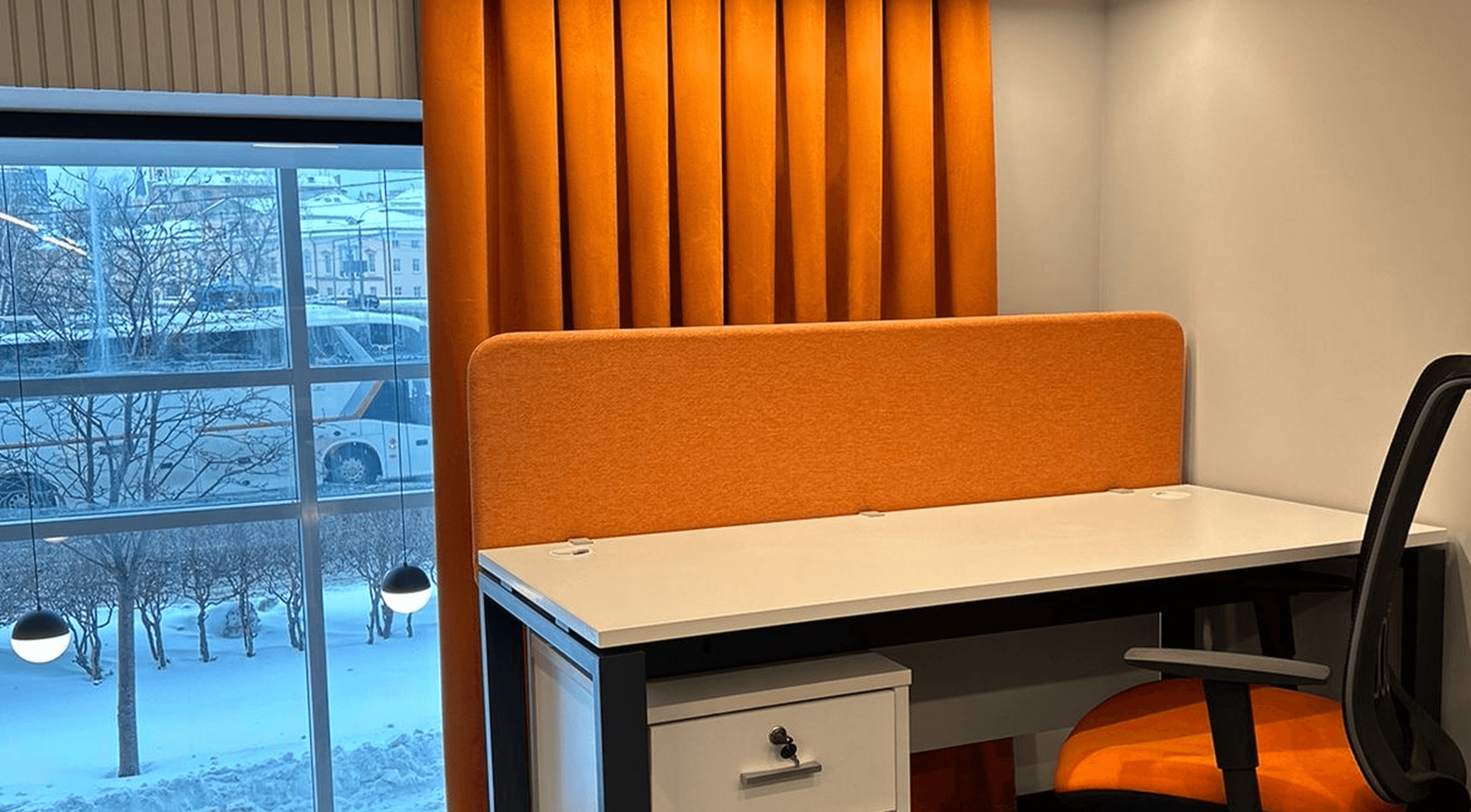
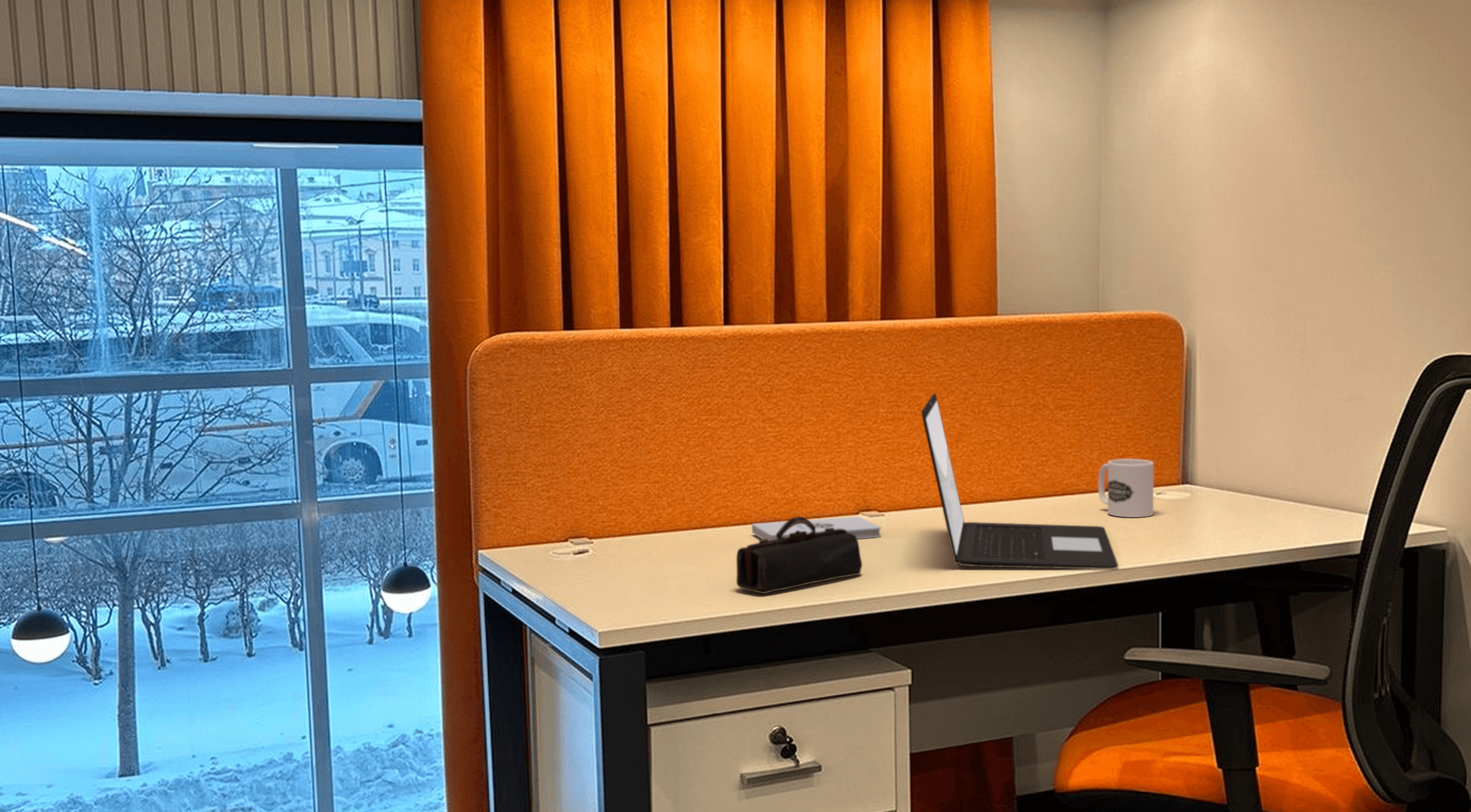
+ laptop [921,393,1119,570]
+ pencil case [736,516,863,594]
+ notepad [751,516,882,541]
+ mug [1098,458,1154,518]
